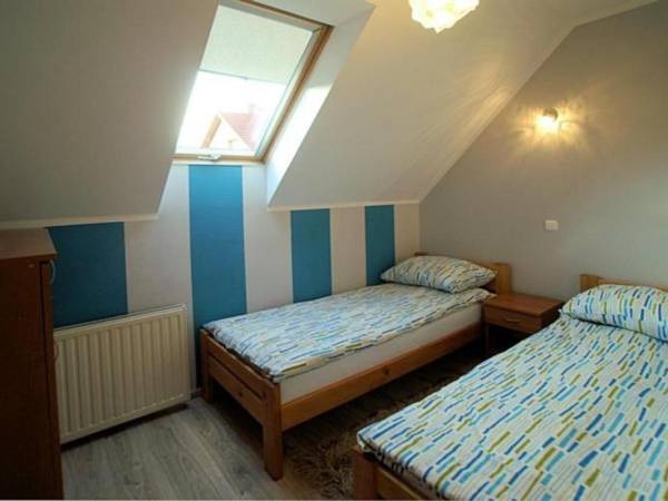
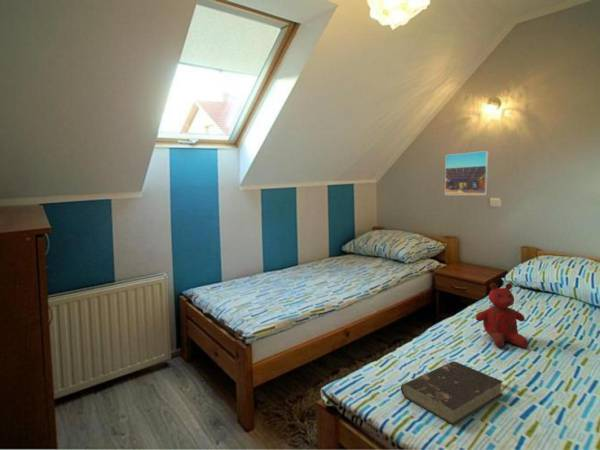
+ teddy bear [475,282,529,348]
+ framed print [444,150,490,196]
+ book [400,360,504,426]
